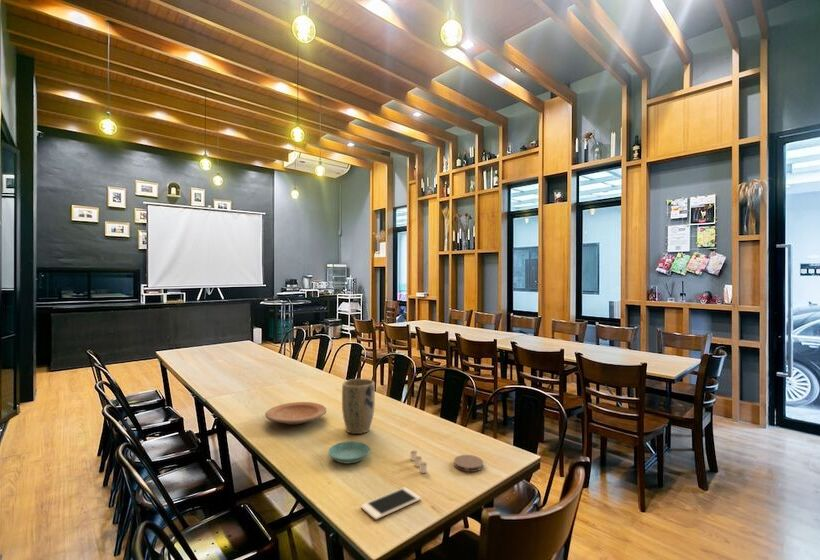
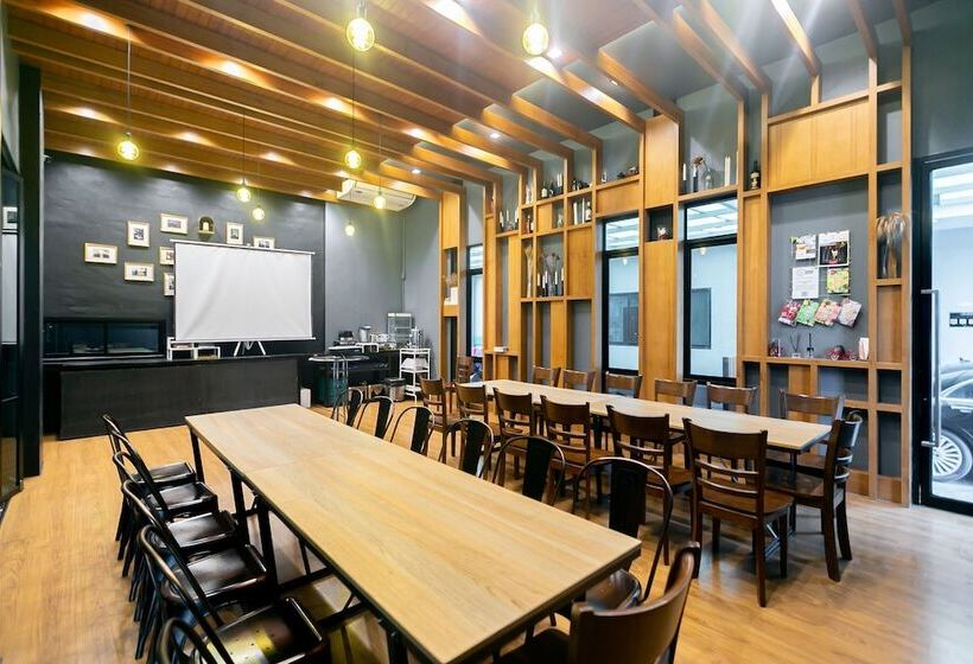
- cell phone [360,486,422,521]
- saucer [328,440,371,464]
- plate [264,401,328,426]
- candle [410,450,428,474]
- coaster [453,454,484,473]
- plant pot [341,378,376,435]
